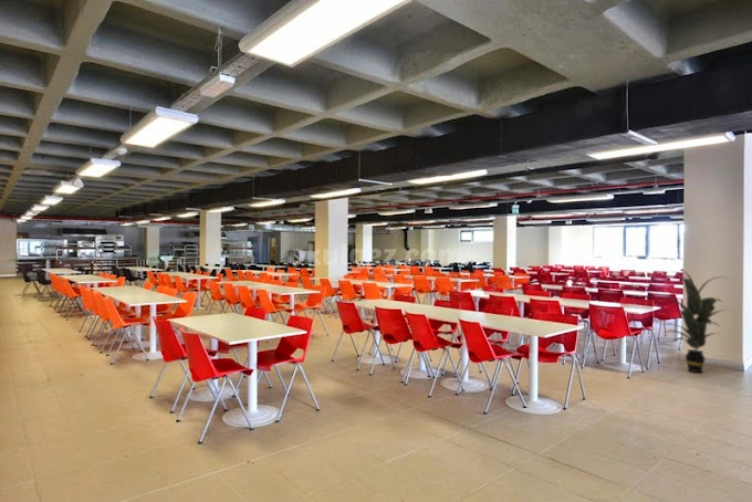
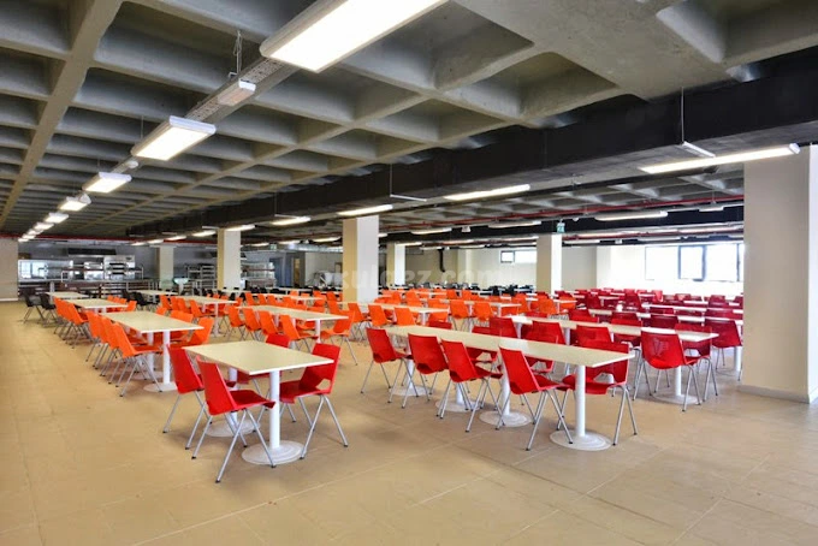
- indoor plant [651,269,730,374]
